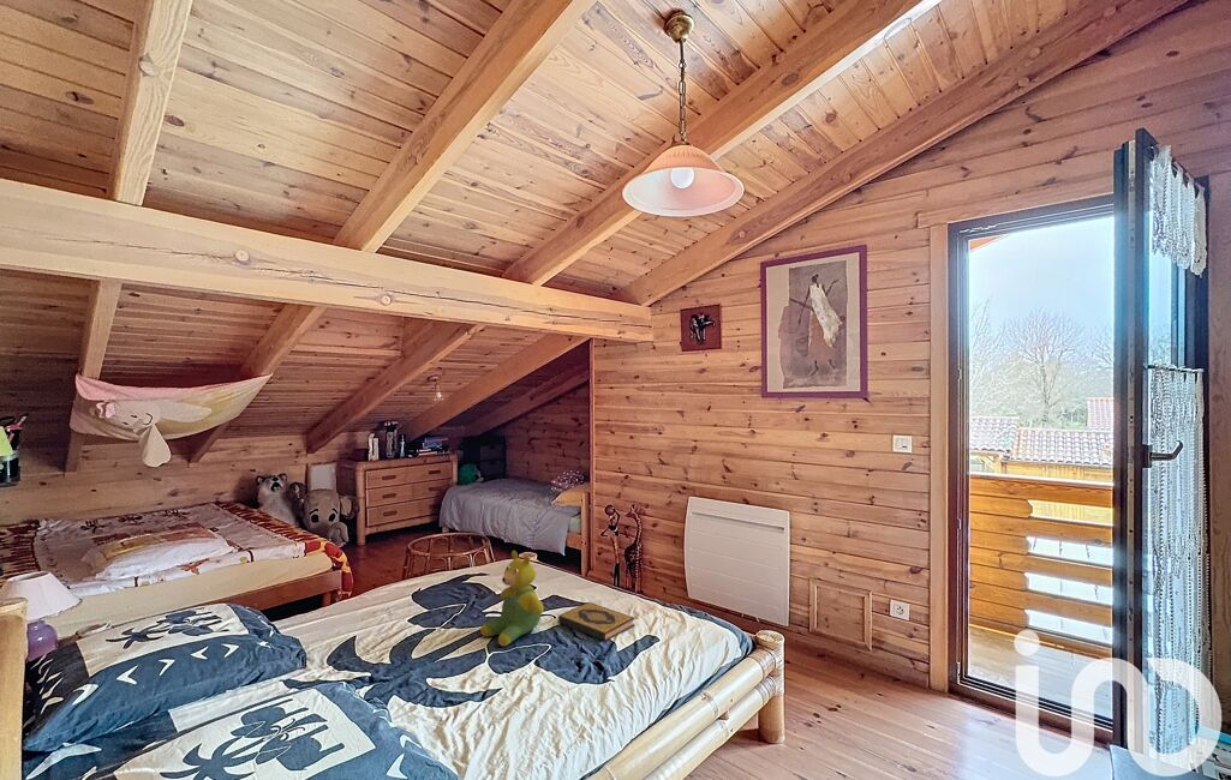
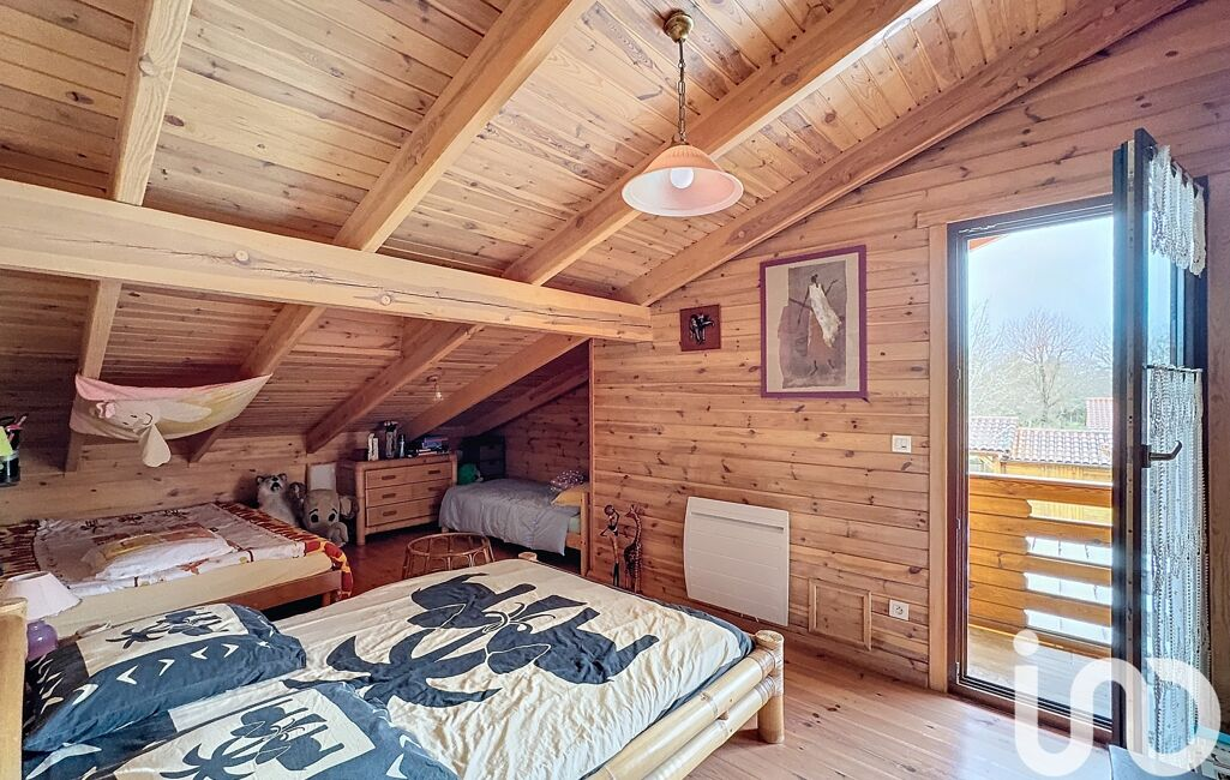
- hardback book [557,601,635,642]
- teddy bear [479,550,545,647]
